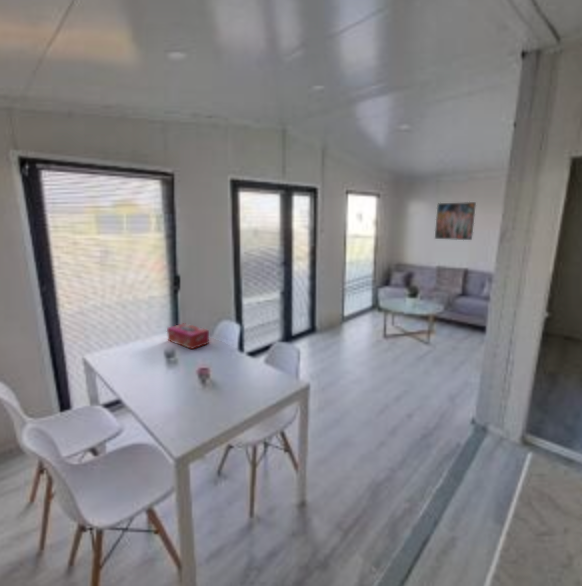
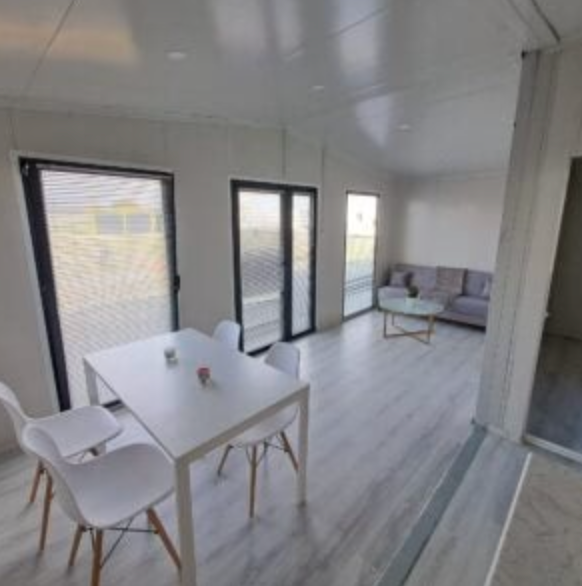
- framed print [434,201,477,241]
- tissue box [166,322,210,350]
